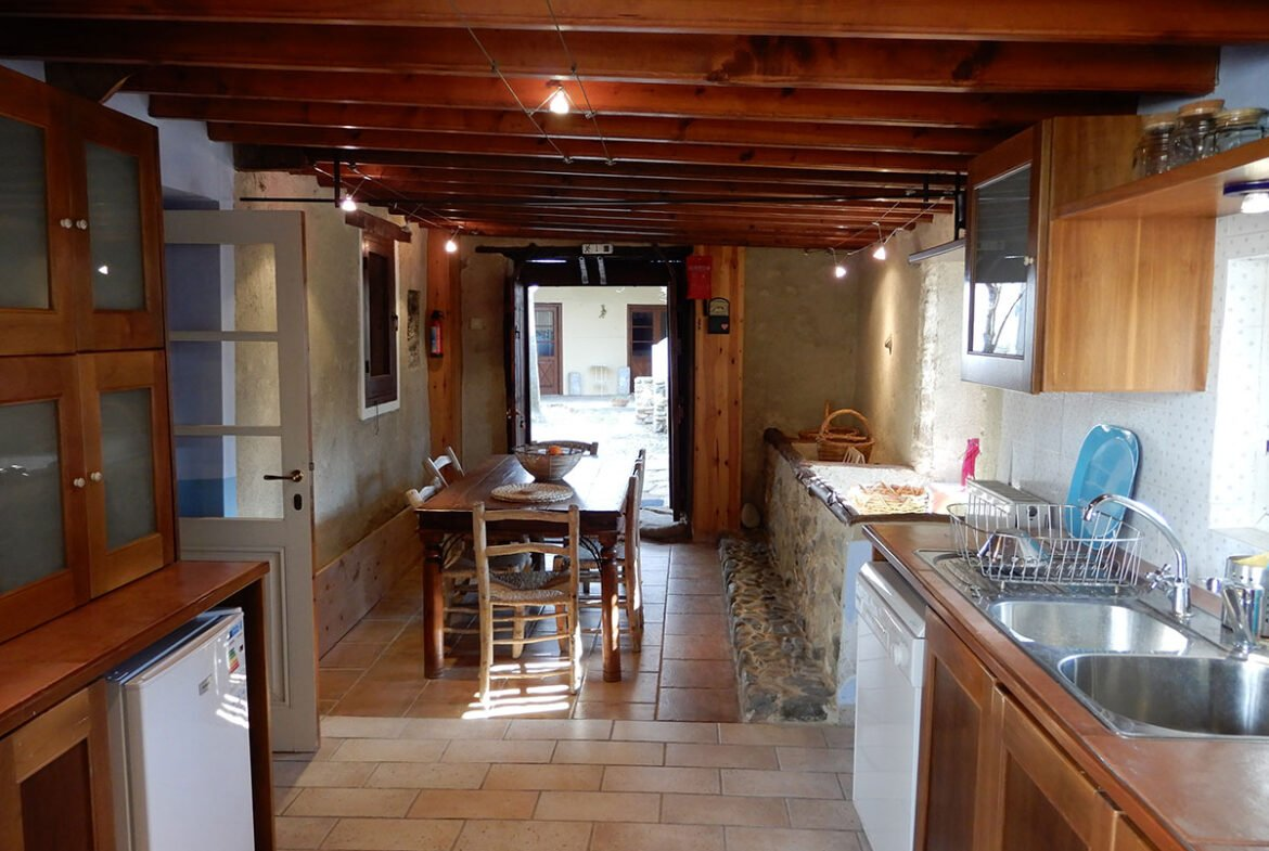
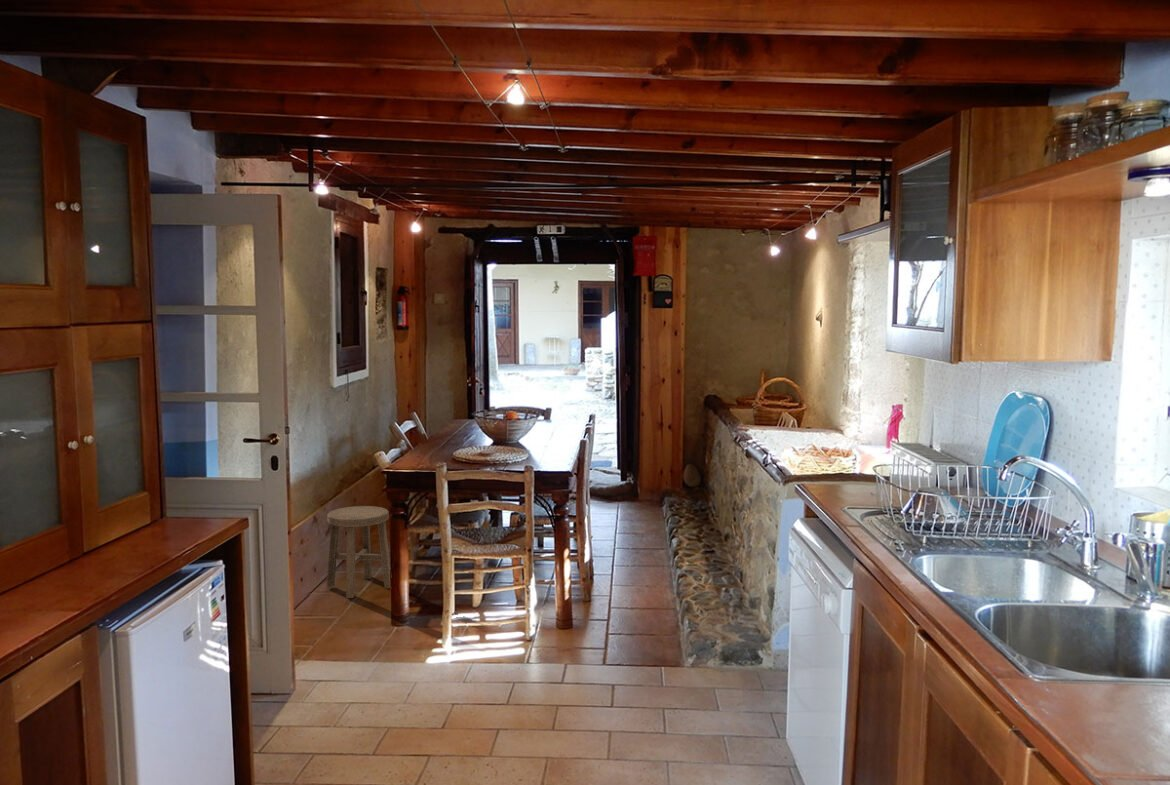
+ stool [326,505,391,599]
